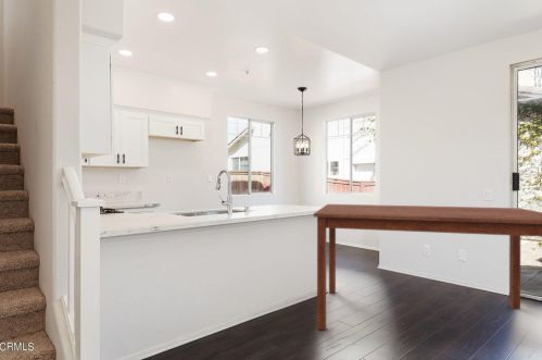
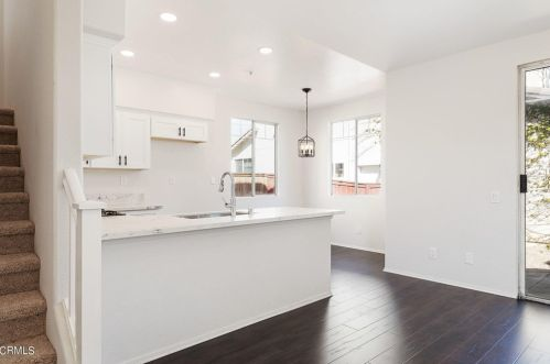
- dining table [313,203,542,331]
